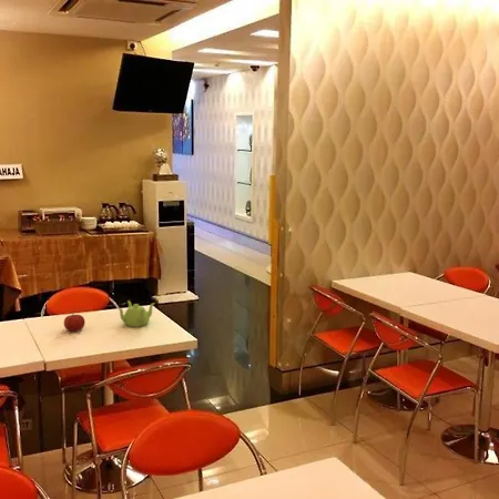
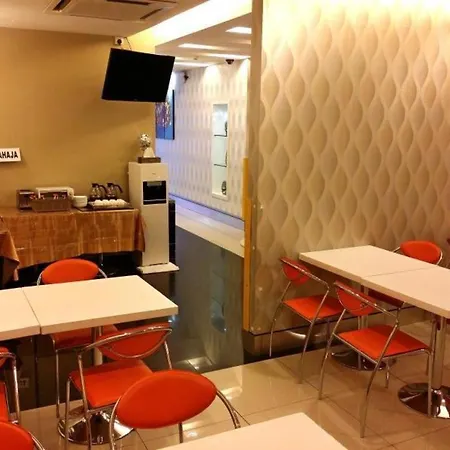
- fruit [63,313,86,333]
- teapot [115,299,156,328]
